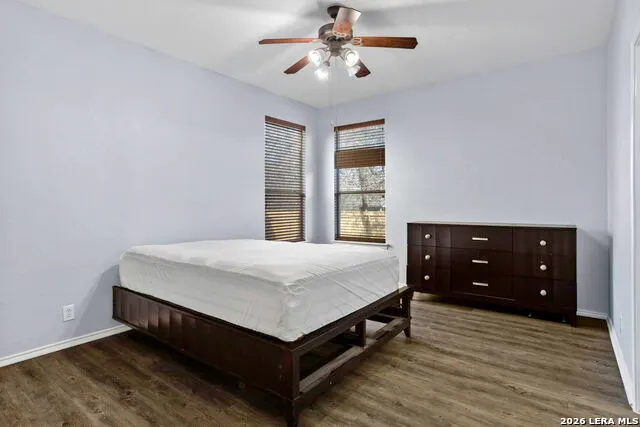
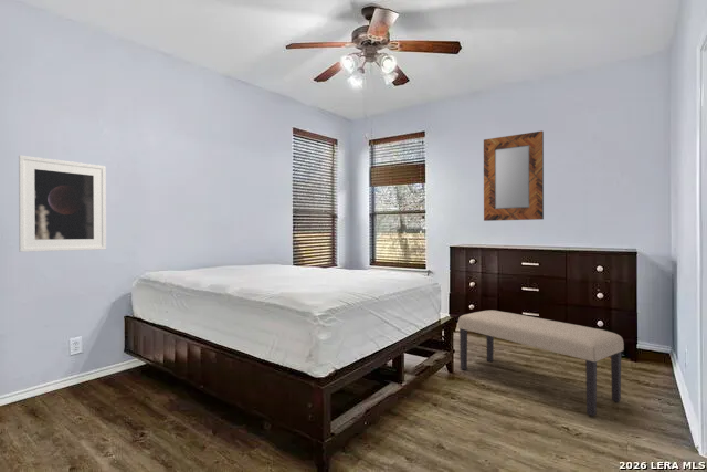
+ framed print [18,155,107,253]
+ home mirror [483,129,545,222]
+ bench [457,310,625,417]
